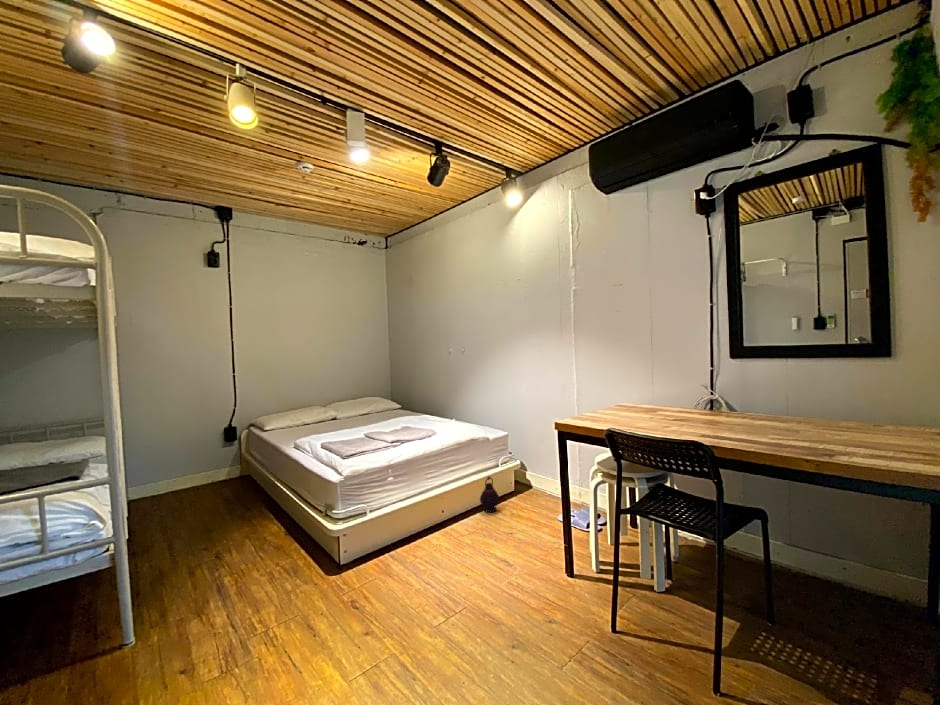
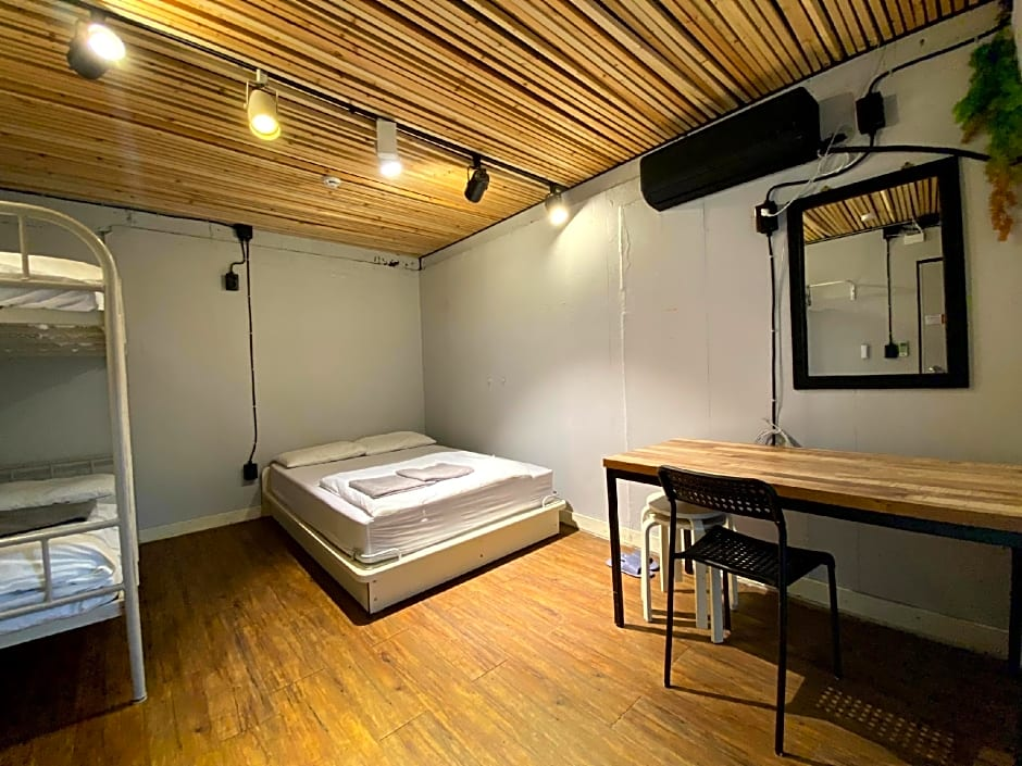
- lantern [479,475,501,513]
